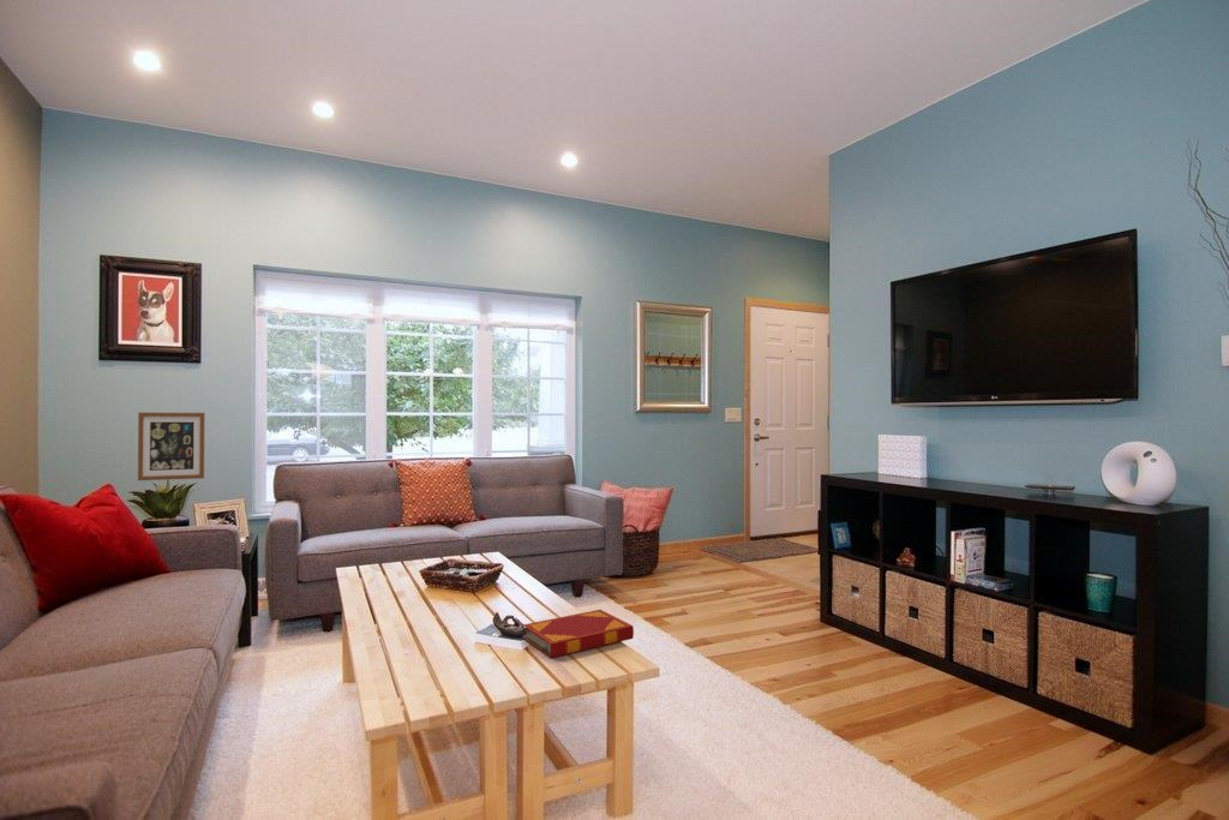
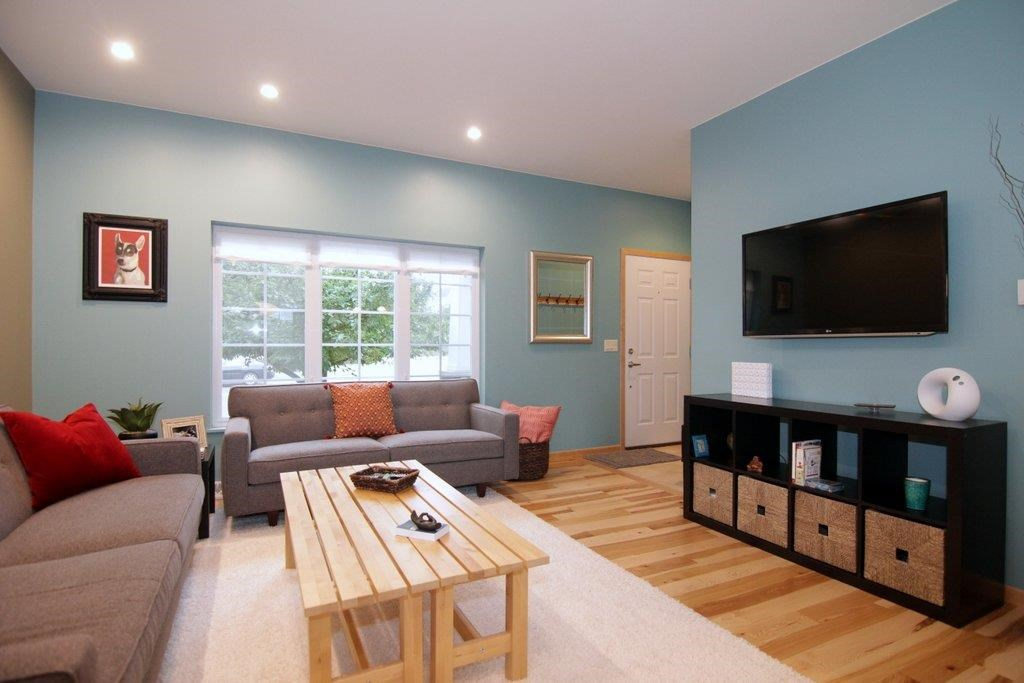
- hardback book [521,609,635,659]
- wall art [137,412,206,481]
